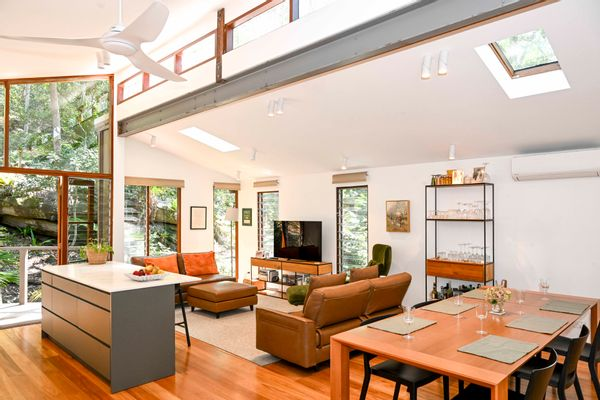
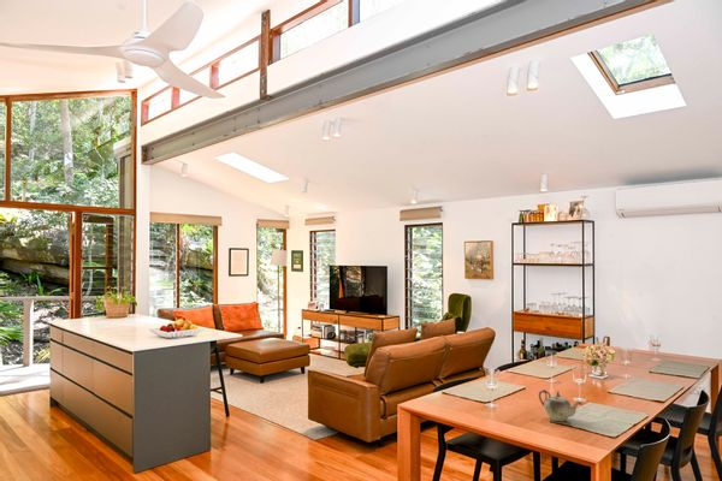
+ teapot [538,388,584,422]
